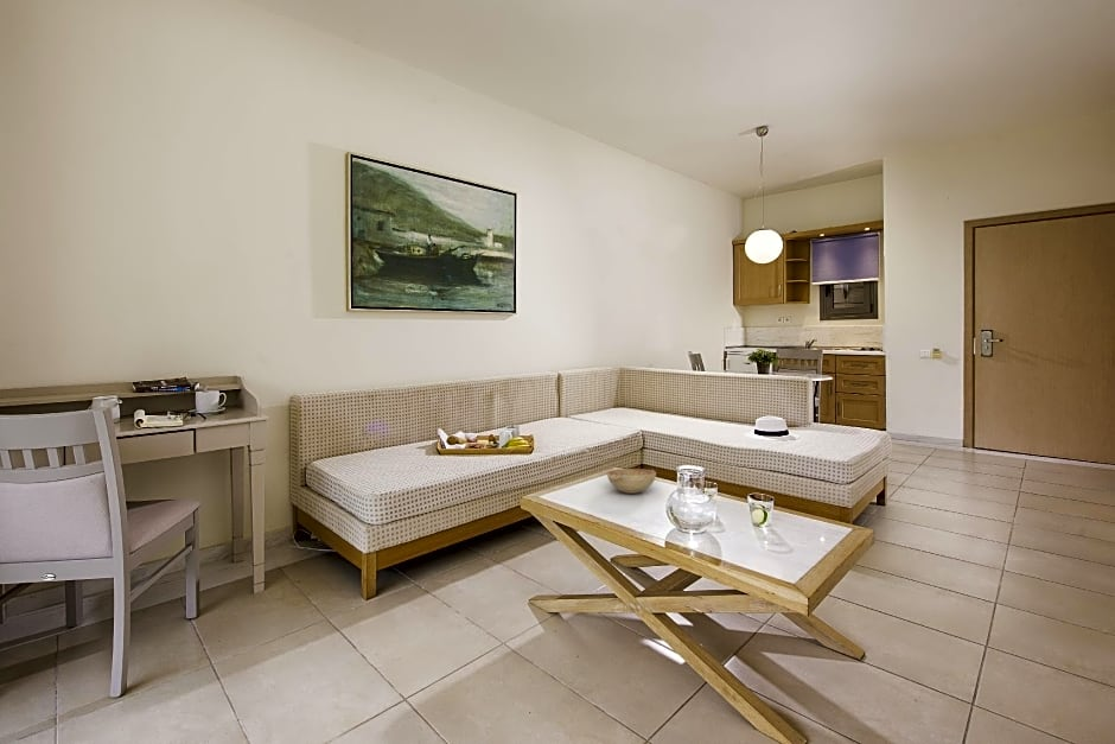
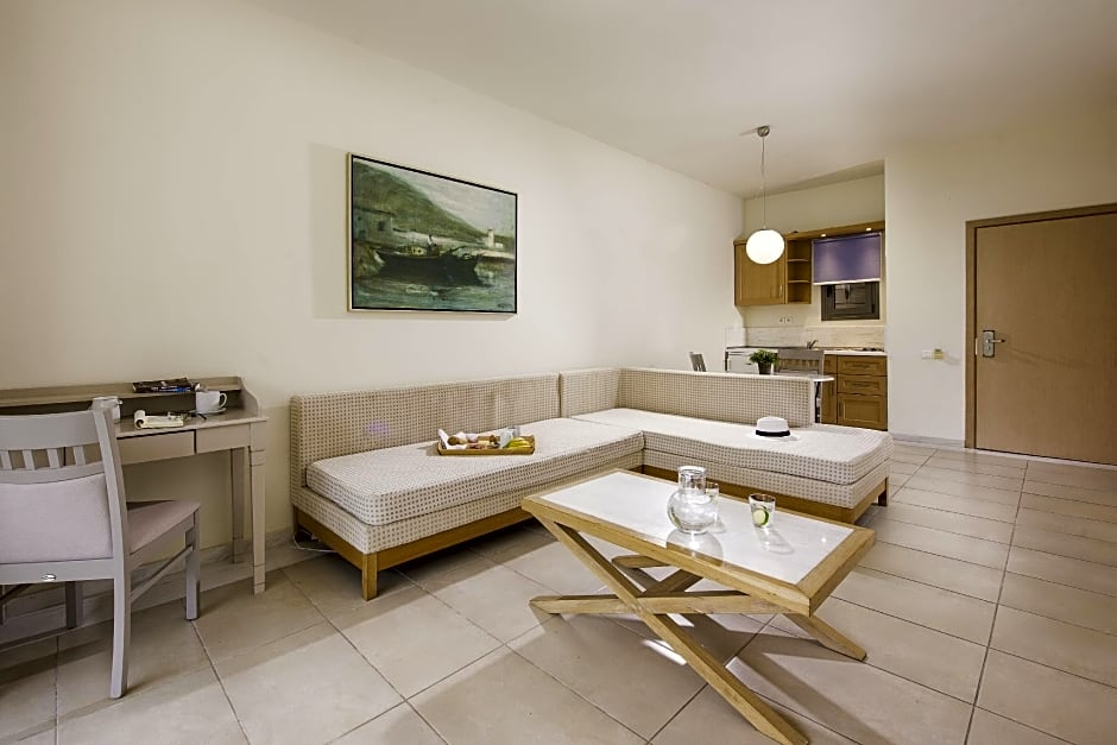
- decorative bowl [606,468,657,495]
